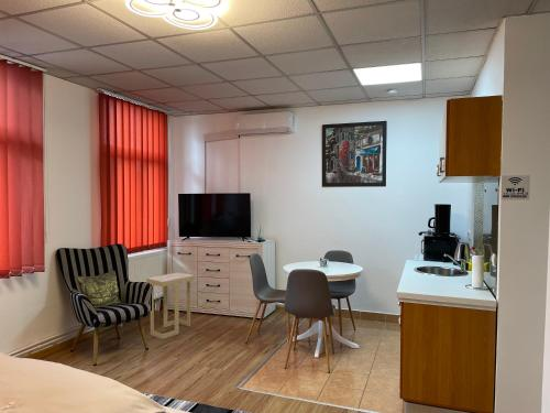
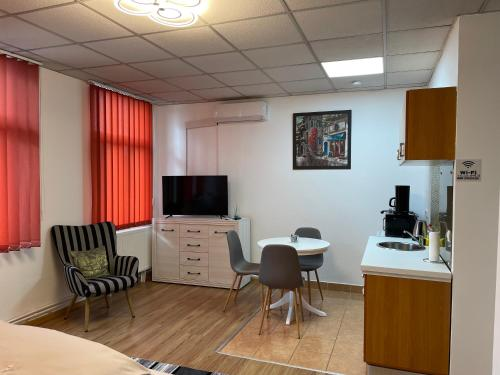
- side table [145,271,196,339]
